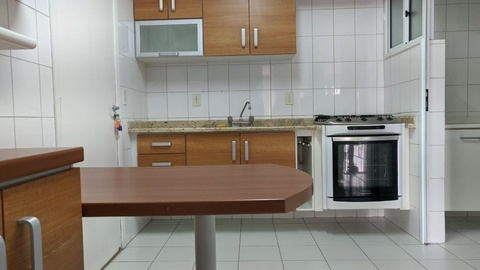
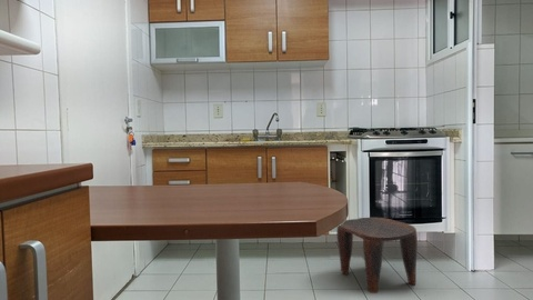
+ stool [335,217,419,294]
